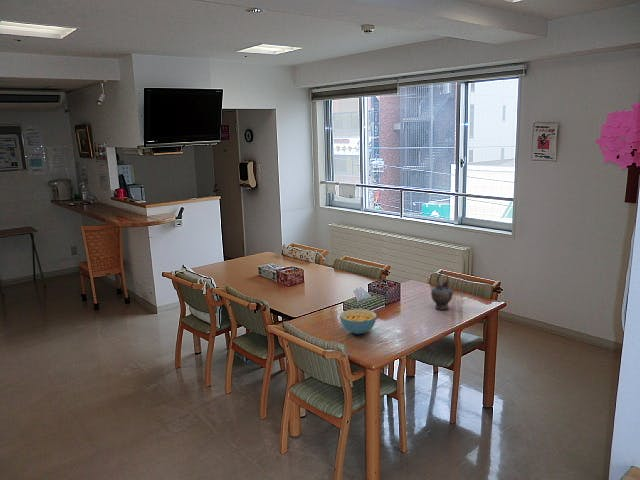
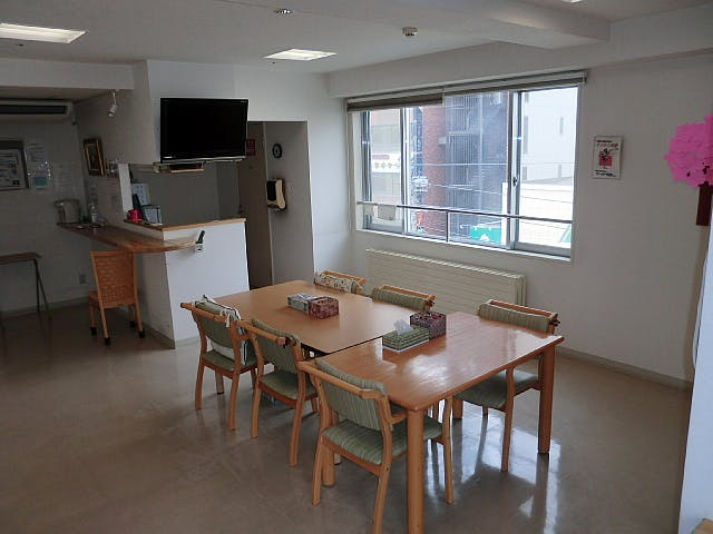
- cereal bowl [339,308,378,335]
- teapot [430,272,456,310]
